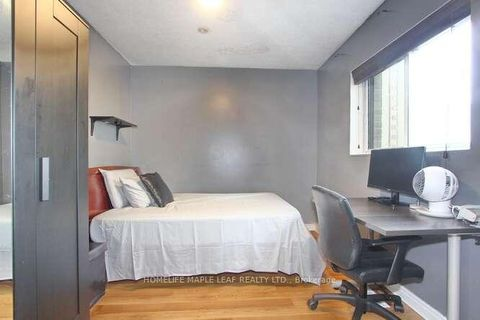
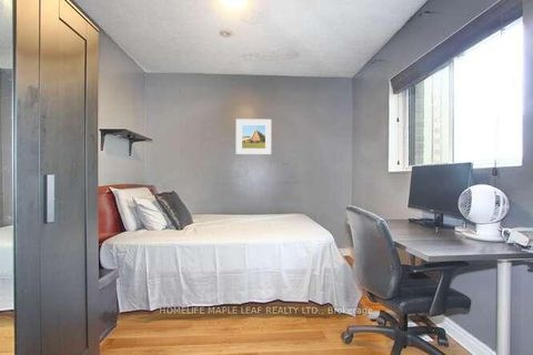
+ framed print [235,118,272,155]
